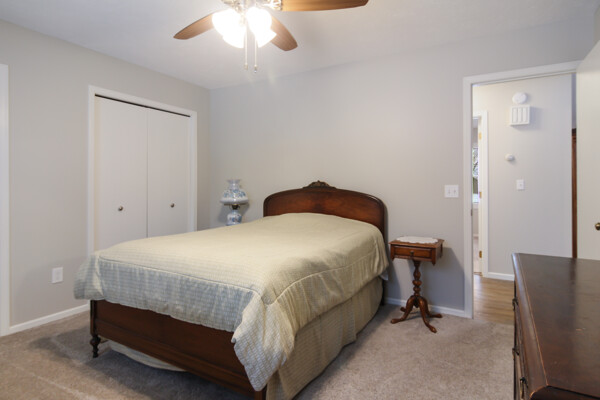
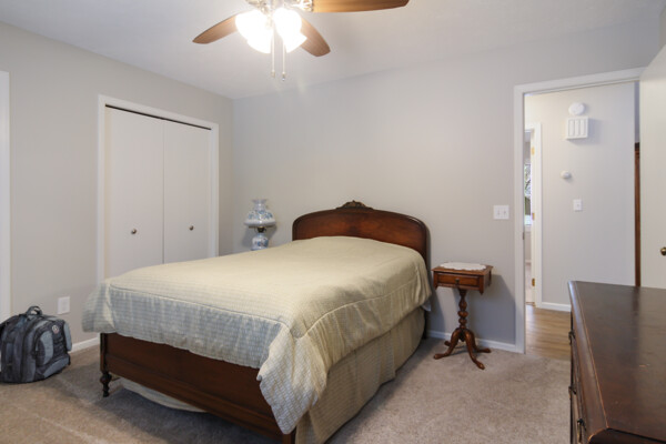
+ backpack [0,305,73,384]
